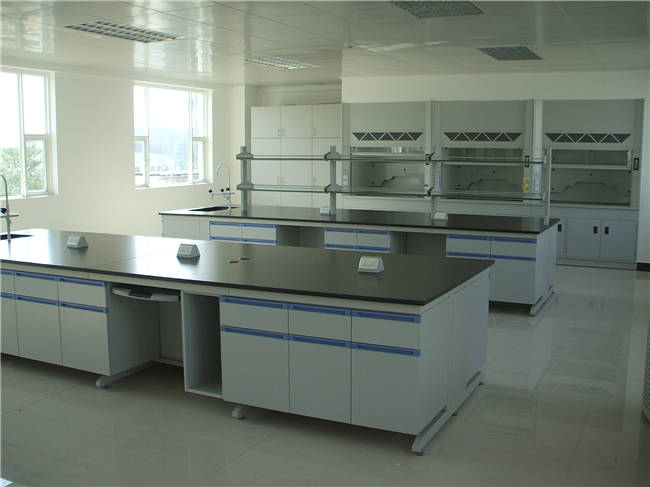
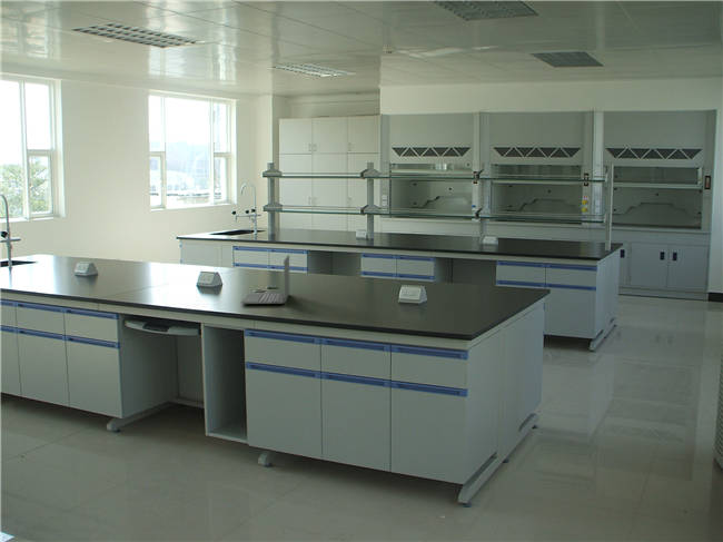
+ laptop [240,254,290,305]
